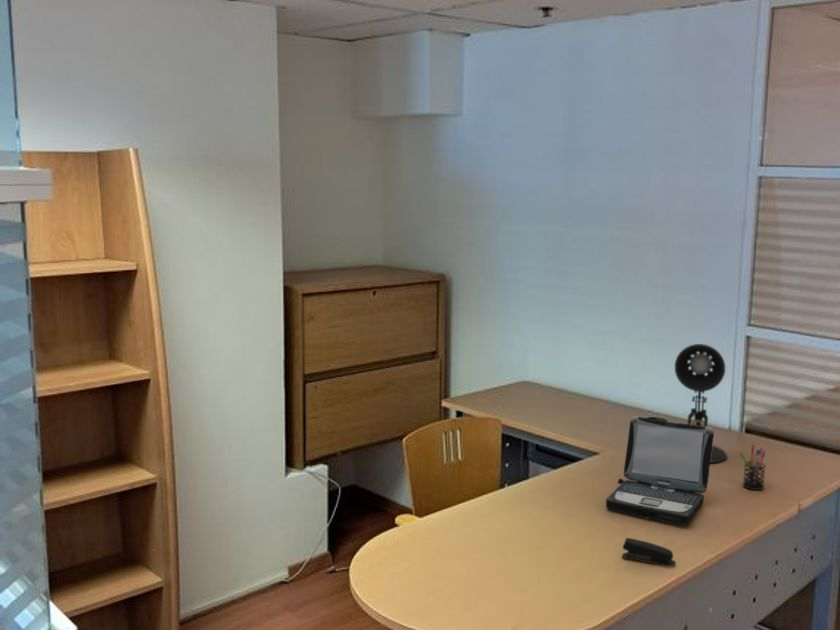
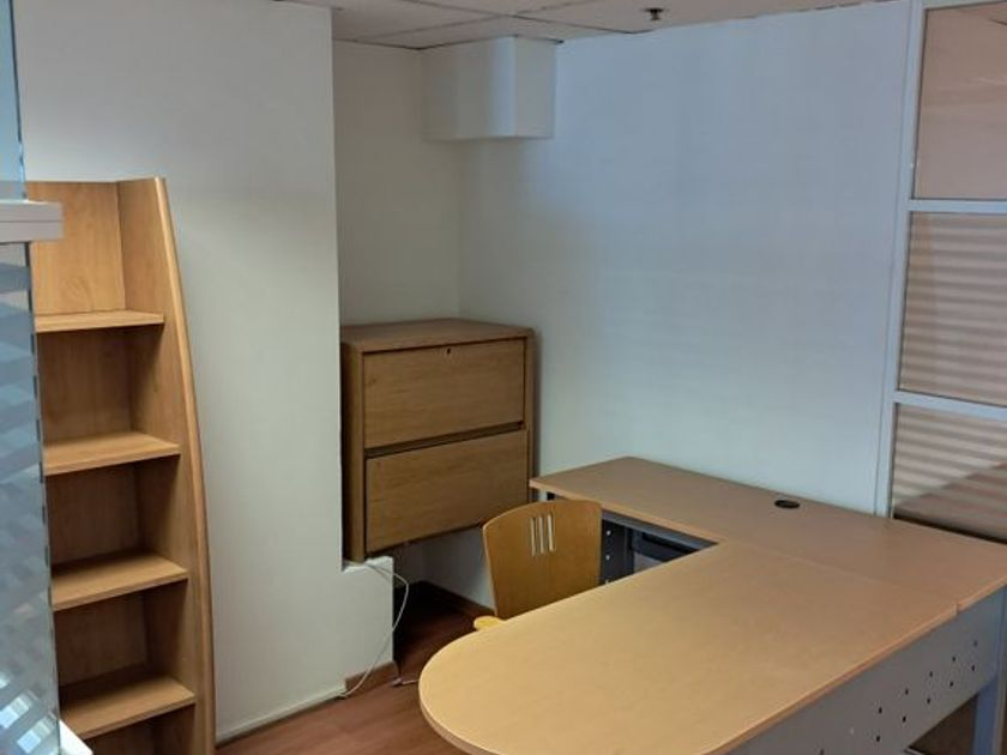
- stapler [621,537,677,567]
- laptop [605,416,715,526]
- desk lamp [674,343,728,464]
- pen holder [739,443,767,491]
